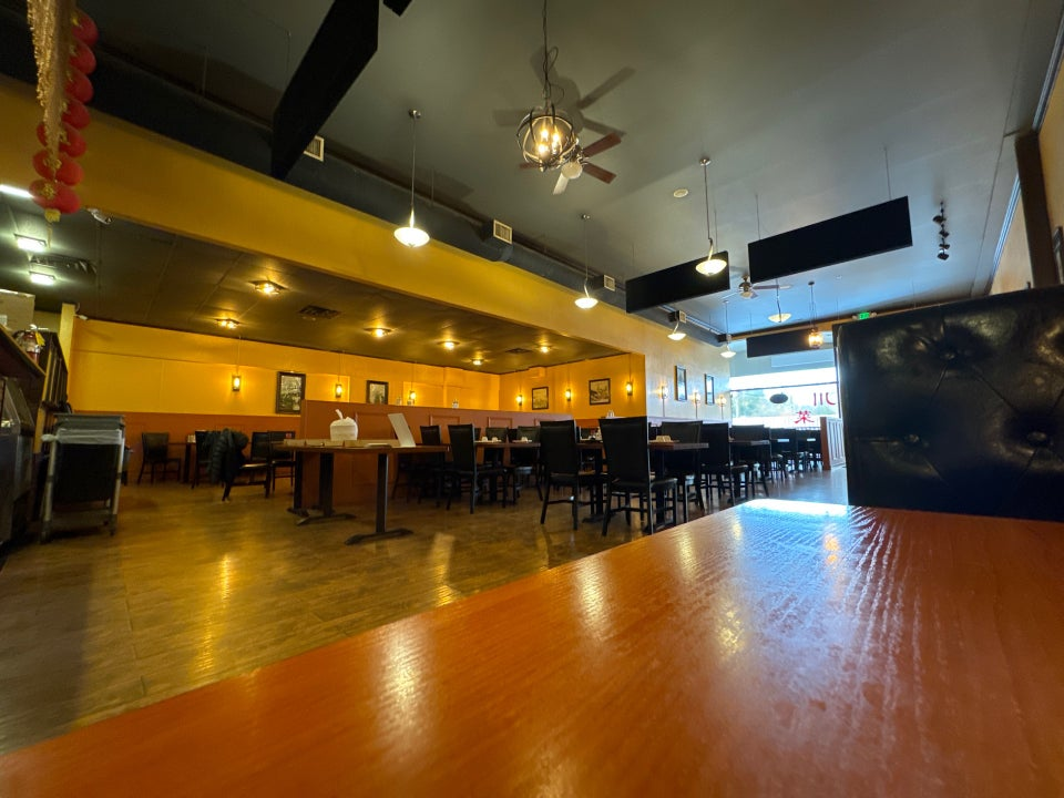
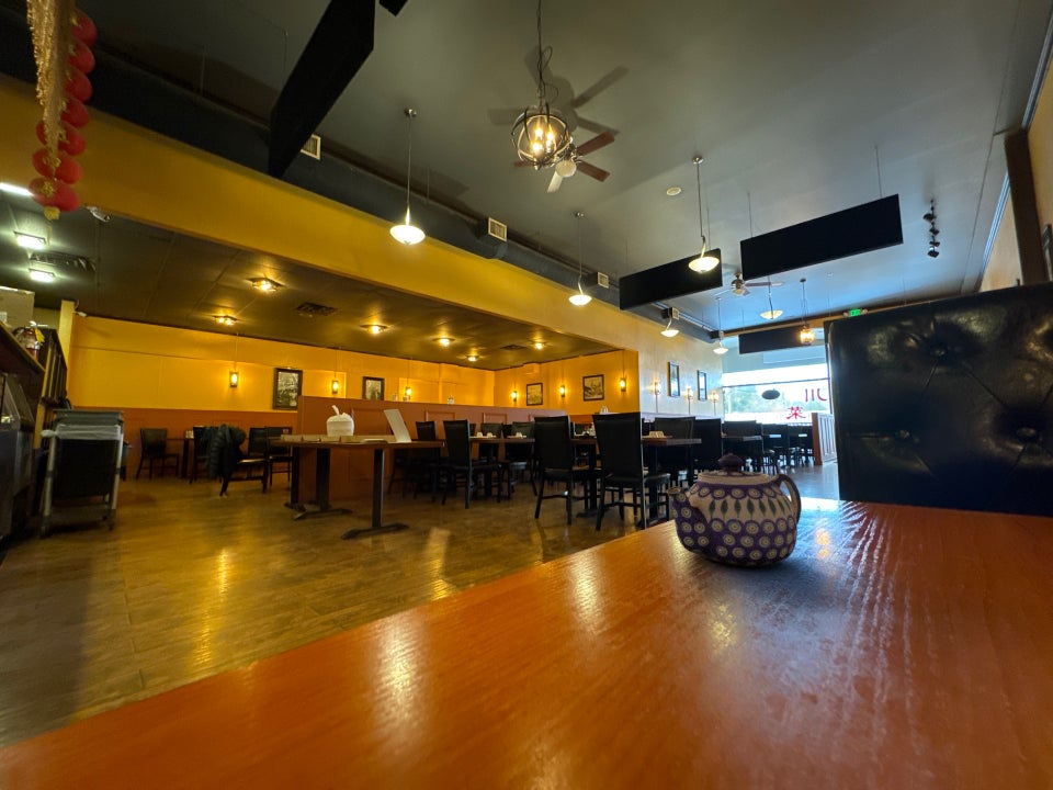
+ teapot [665,453,803,568]
